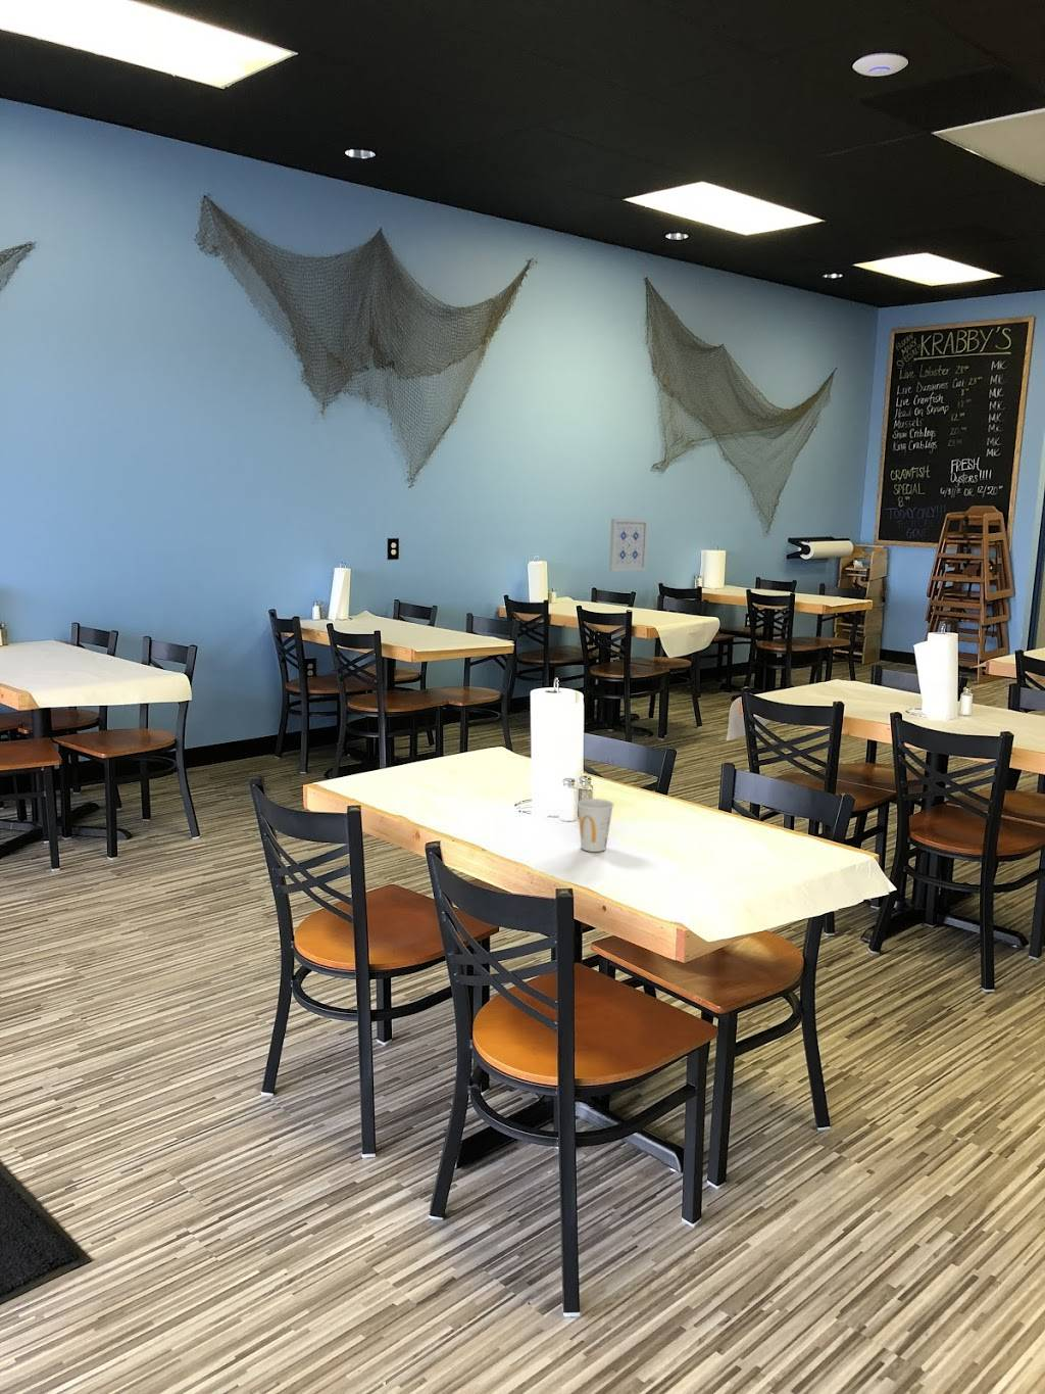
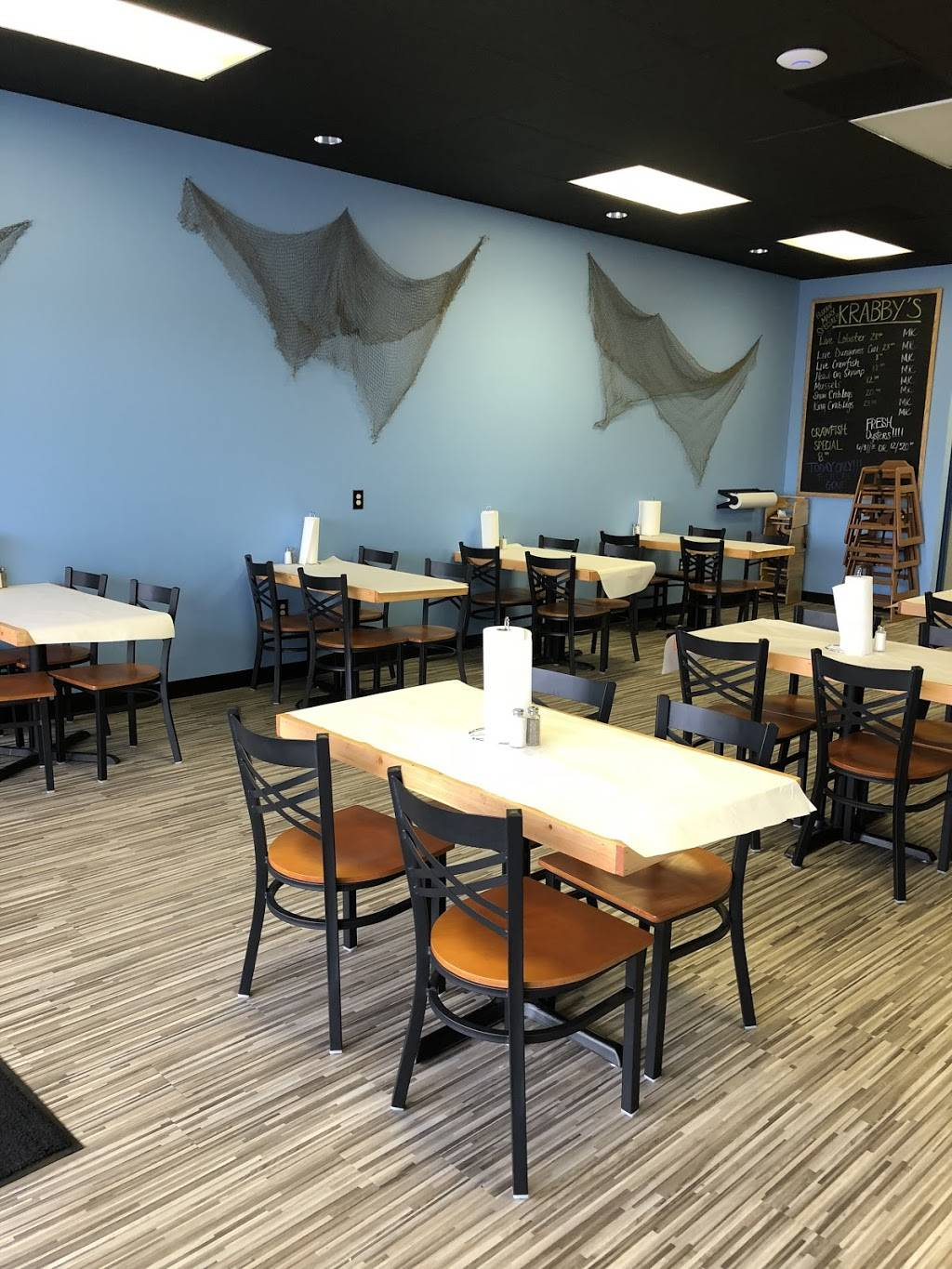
- wall art [608,517,649,572]
- cup [575,798,615,852]
